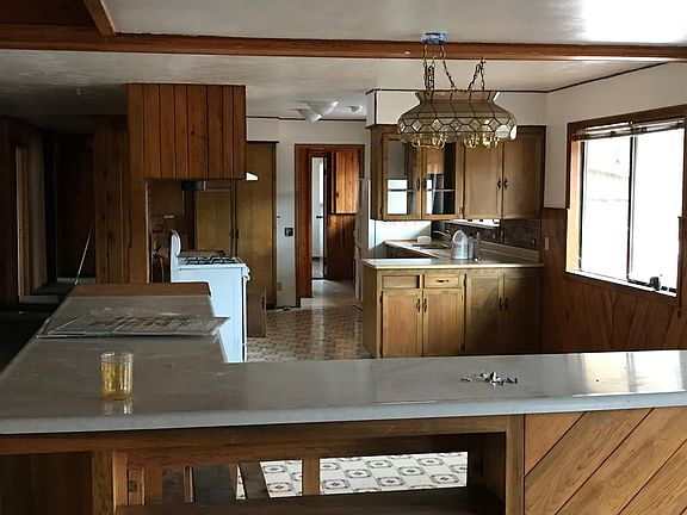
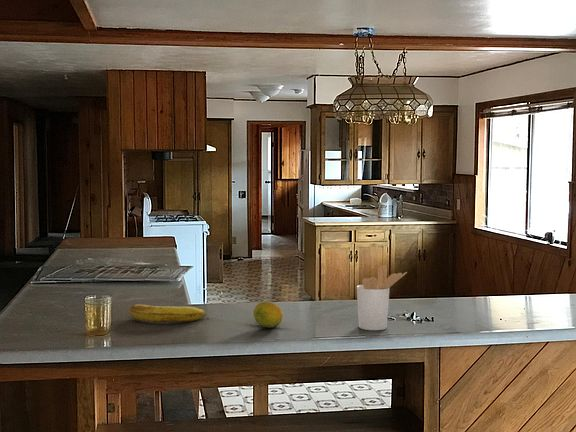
+ fruit [253,301,284,328]
+ utensil holder [356,264,408,331]
+ banana [128,304,207,323]
